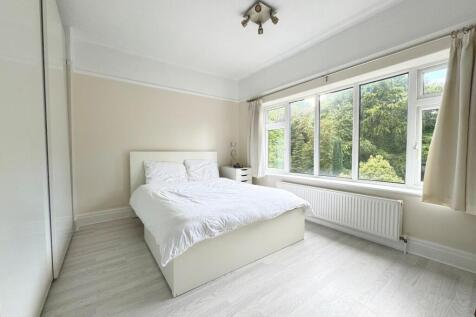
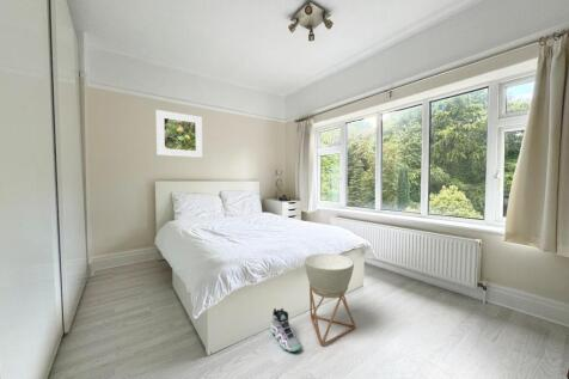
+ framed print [155,109,203,159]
+ sneaker [270,307,302,353]
+ planter [304,252,356,347]
